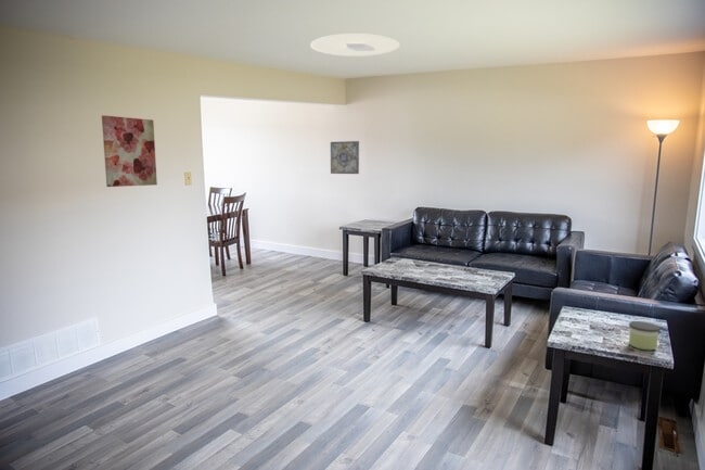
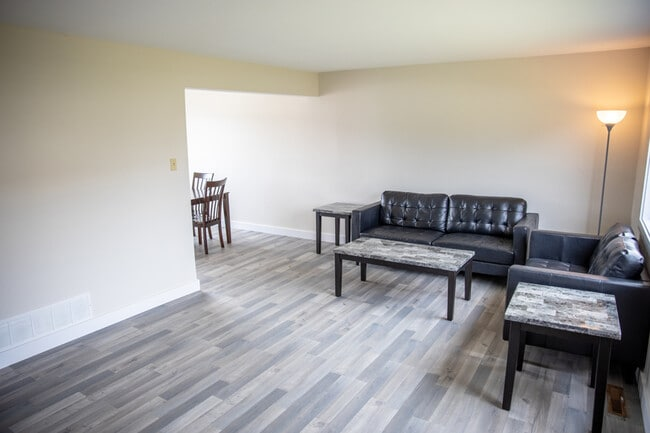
- wall art [330,140,360,175]
- wall art [101,114,158,188]
- ceiling light [309,33,401,58]
- candle [628,320,662,351]
